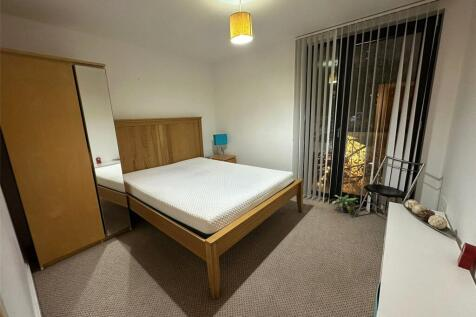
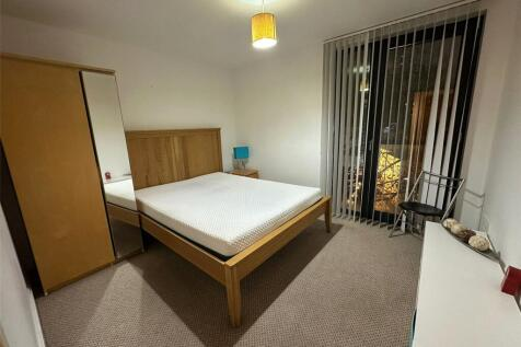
- potted plant [330,194,359,216]
